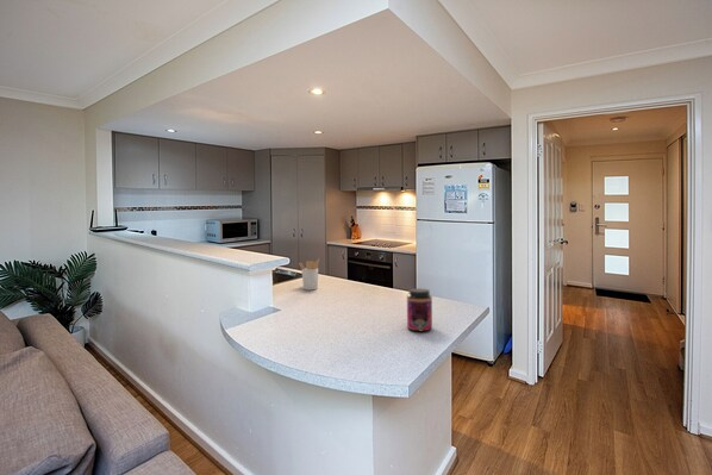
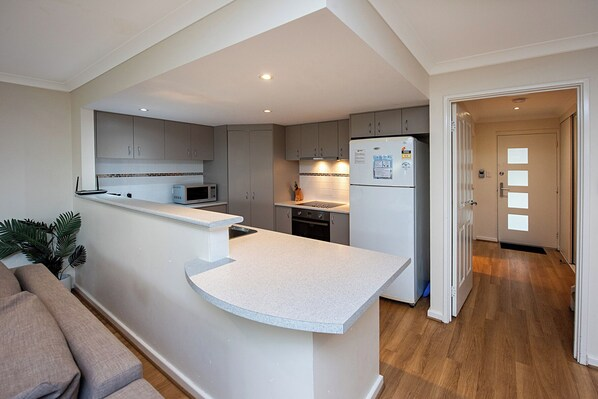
- utensil holder [298,257,320,292]
- jar [406,287,433,332]
